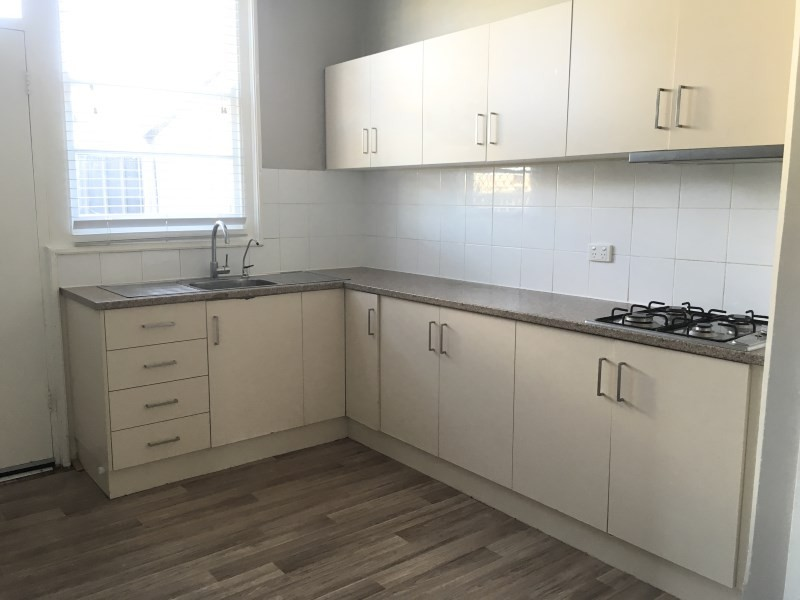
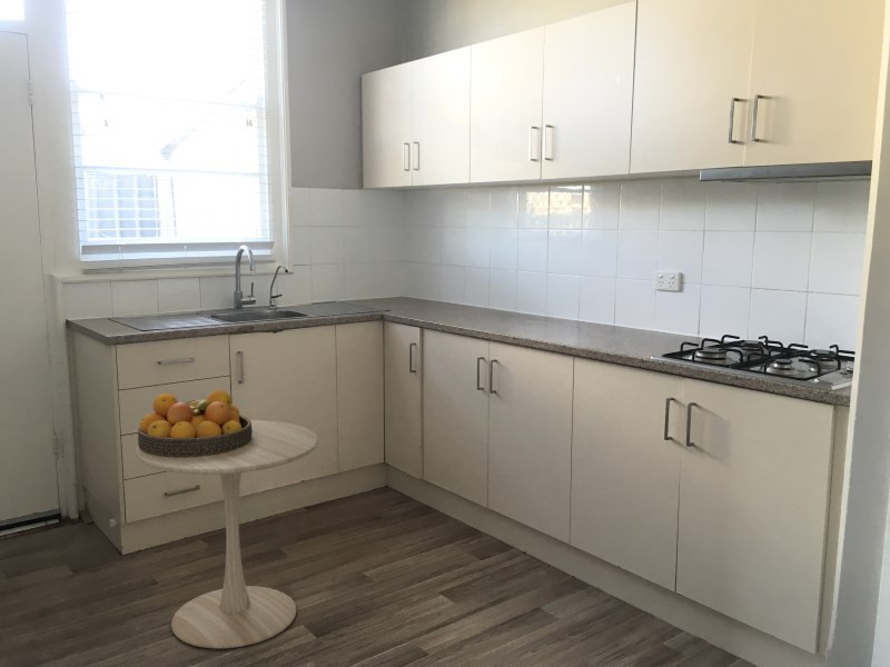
+ side table [135,419,319,649]
+ fruit bowl [137,389,253,457]
